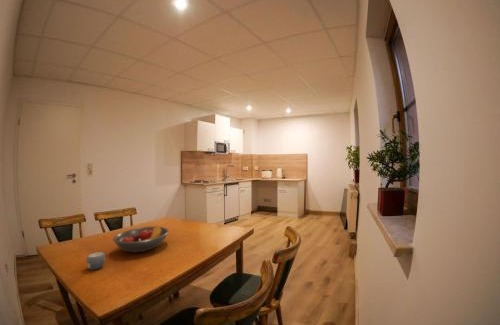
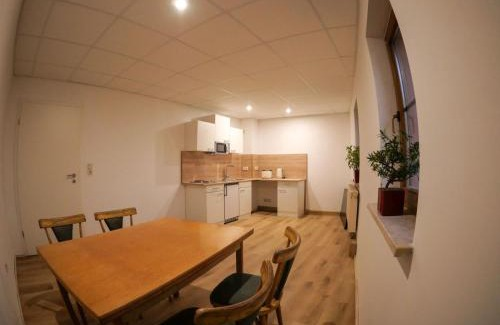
- mug [86,251,106,271]
- fruit bowl [112,224,170,253]
